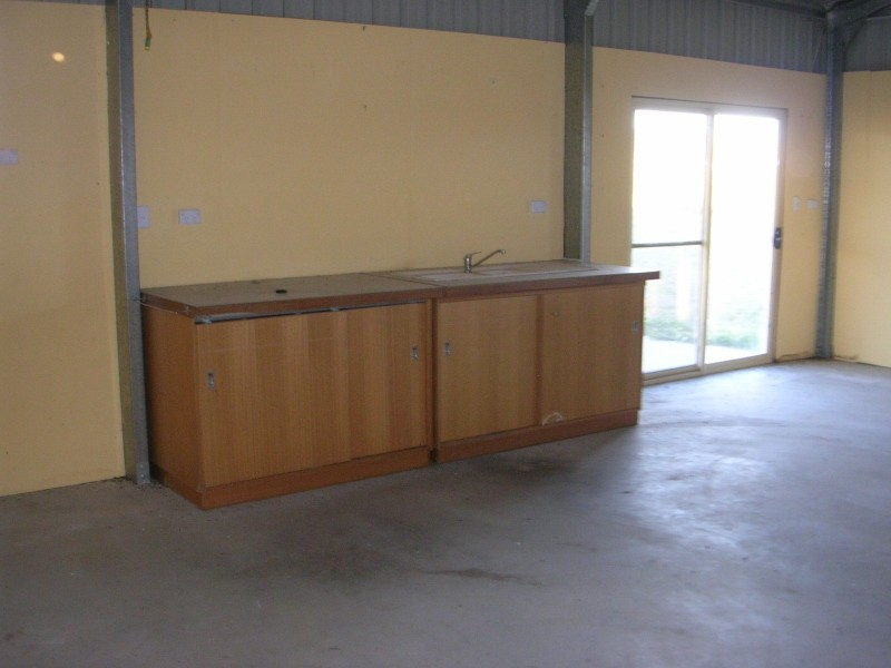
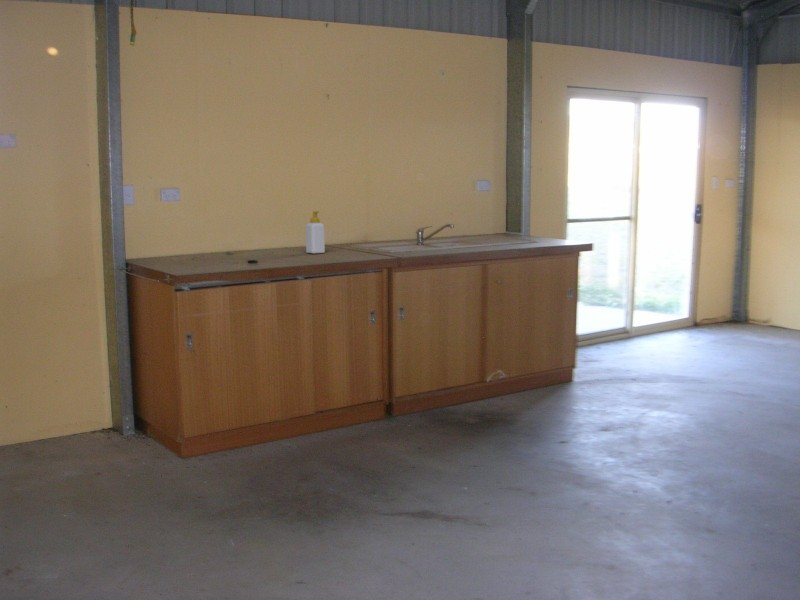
+ soap bottle [305,210,326,255]
